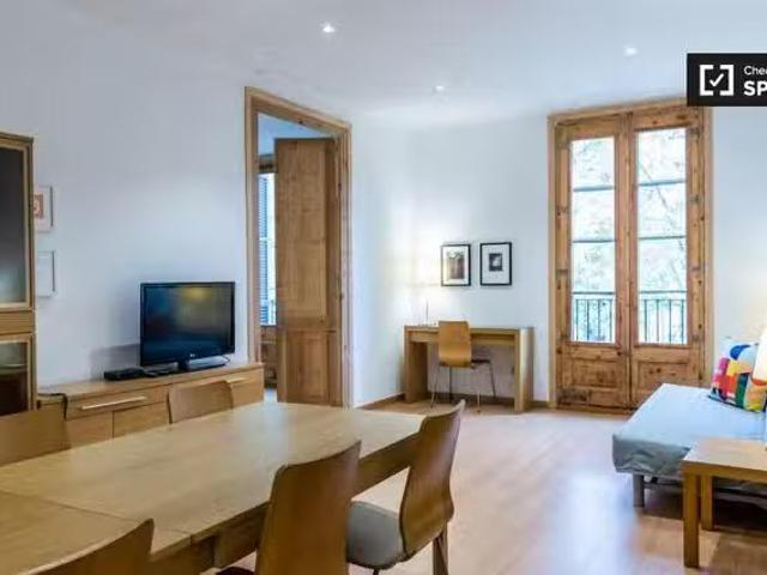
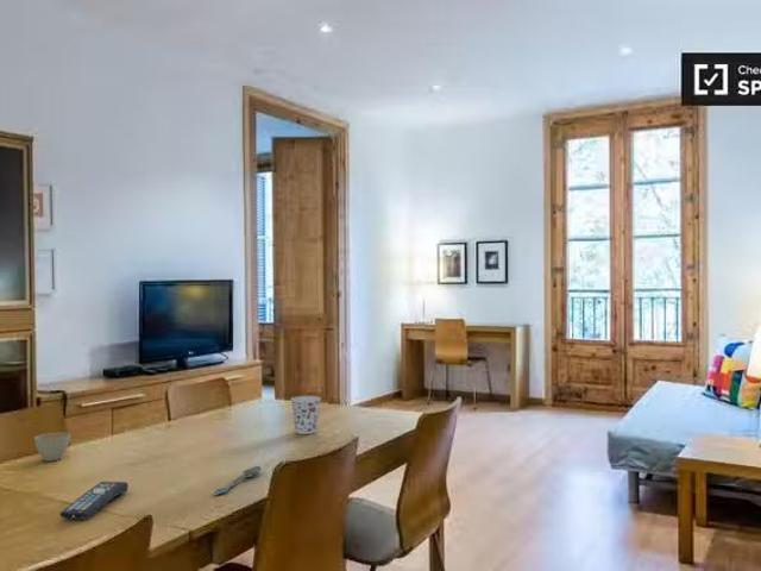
+ flower pot [33,432,71,463]
+ remote control [58,481,130,521]
+ spoon [213,465,263,496]
+ cup [290,395,322,435]
